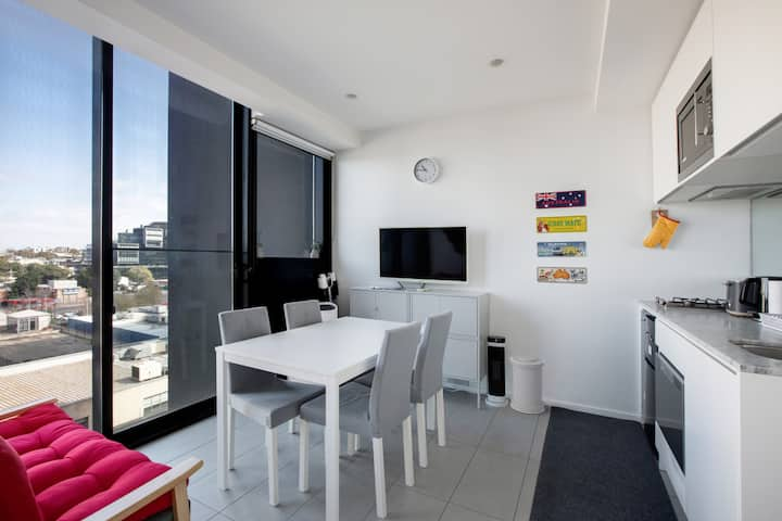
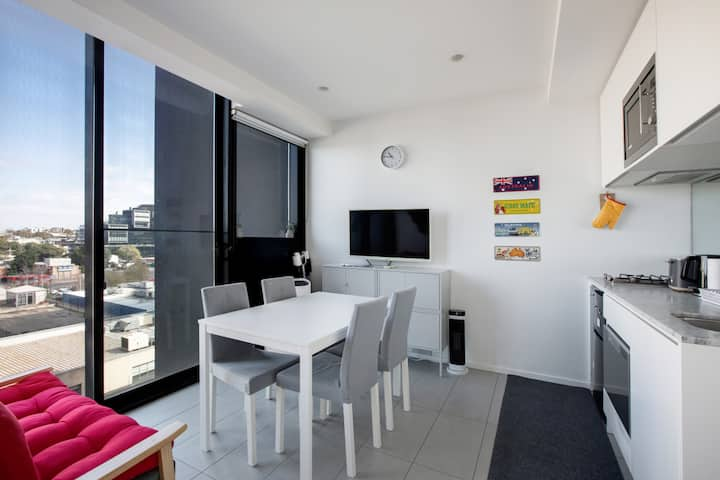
- trash can [509,354,546,415]
